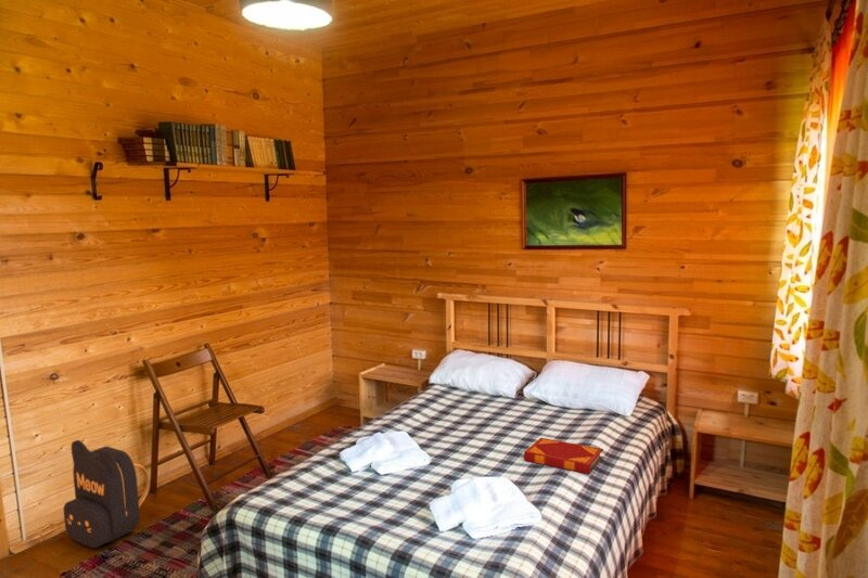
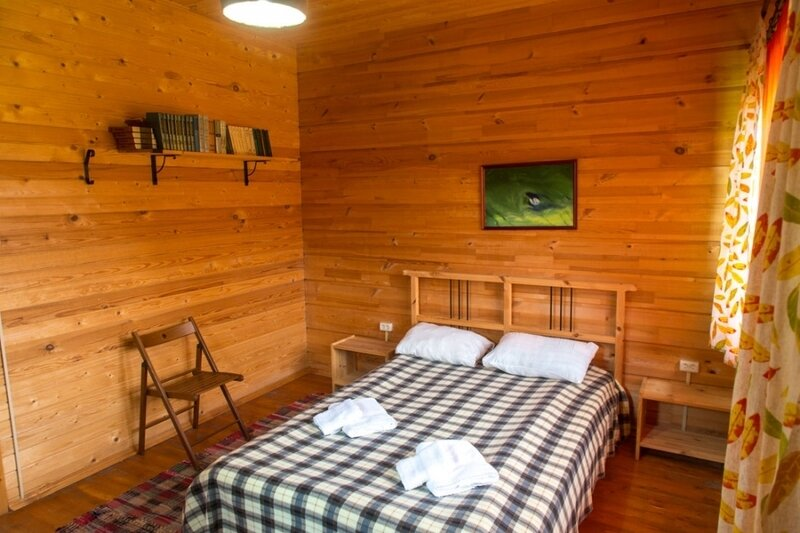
- backpack [63,439,151,549]
- hardback book [523,437,604,475]
